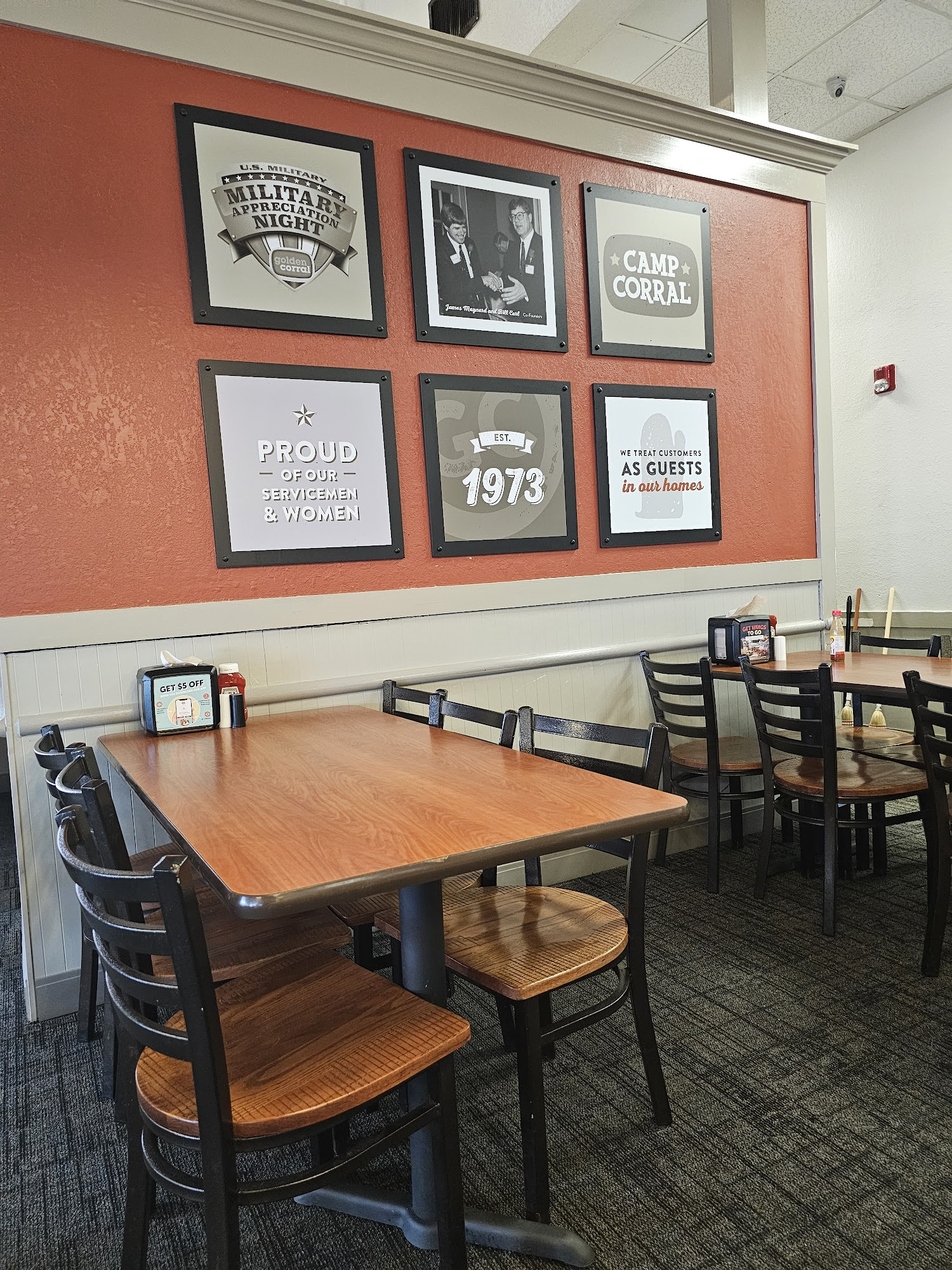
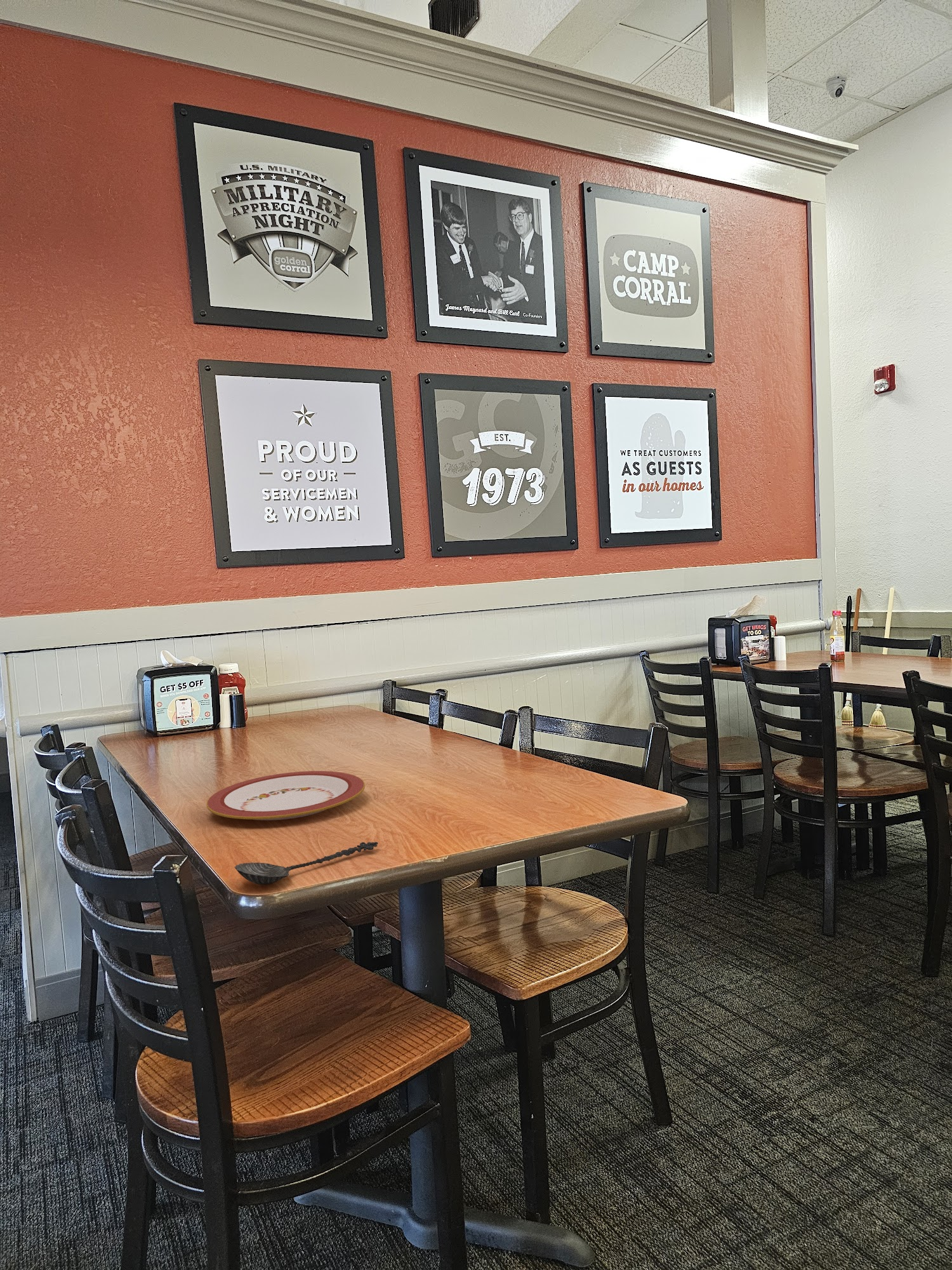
+ plate [206,770,366,821]
+ spoon [234,841,378,885]
